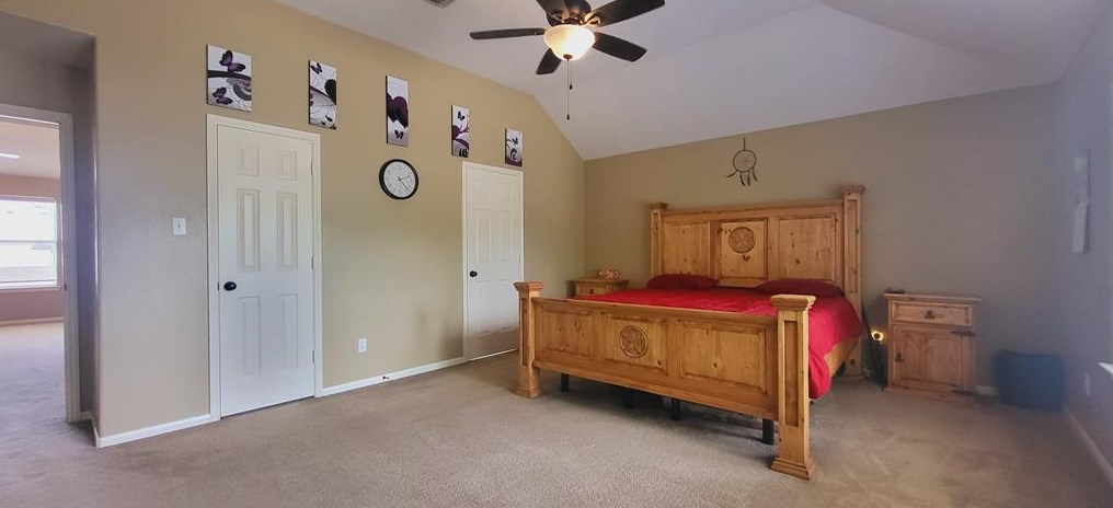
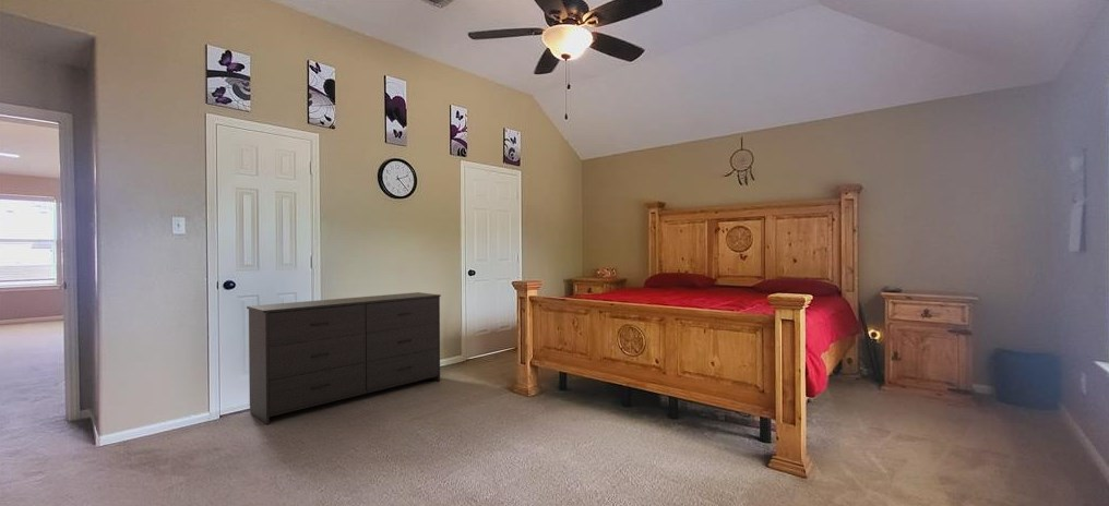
+ dresser [246,291,442,426]
